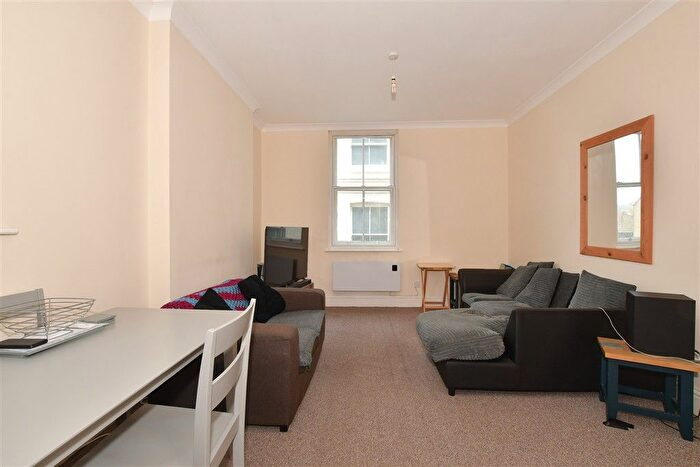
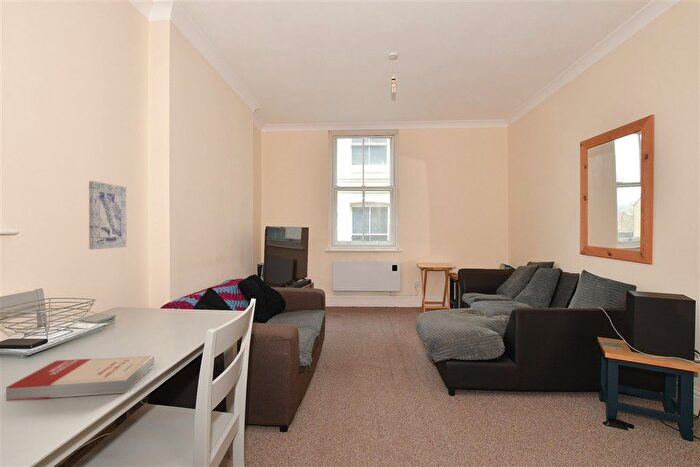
+ wall art [88,180,127,250]
+ book [5,355,155,402]
